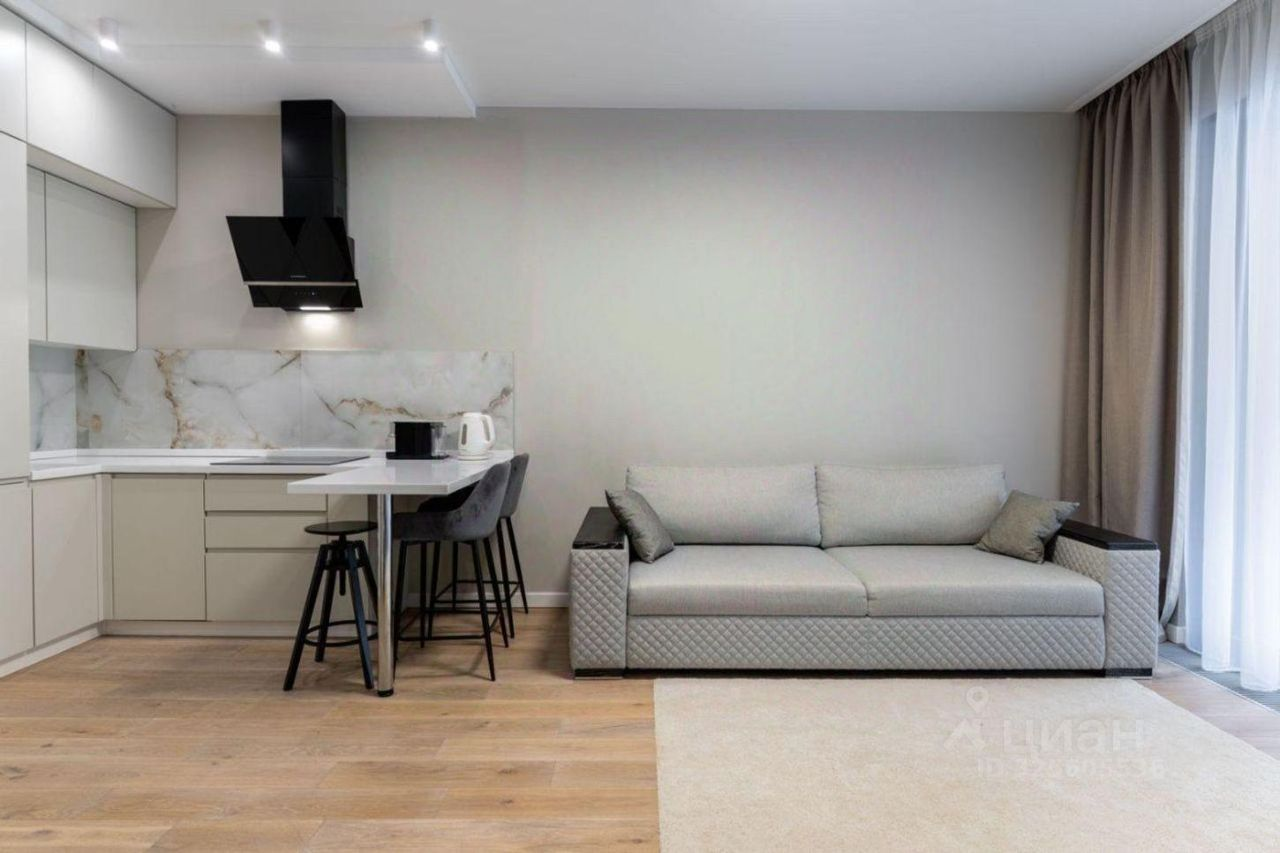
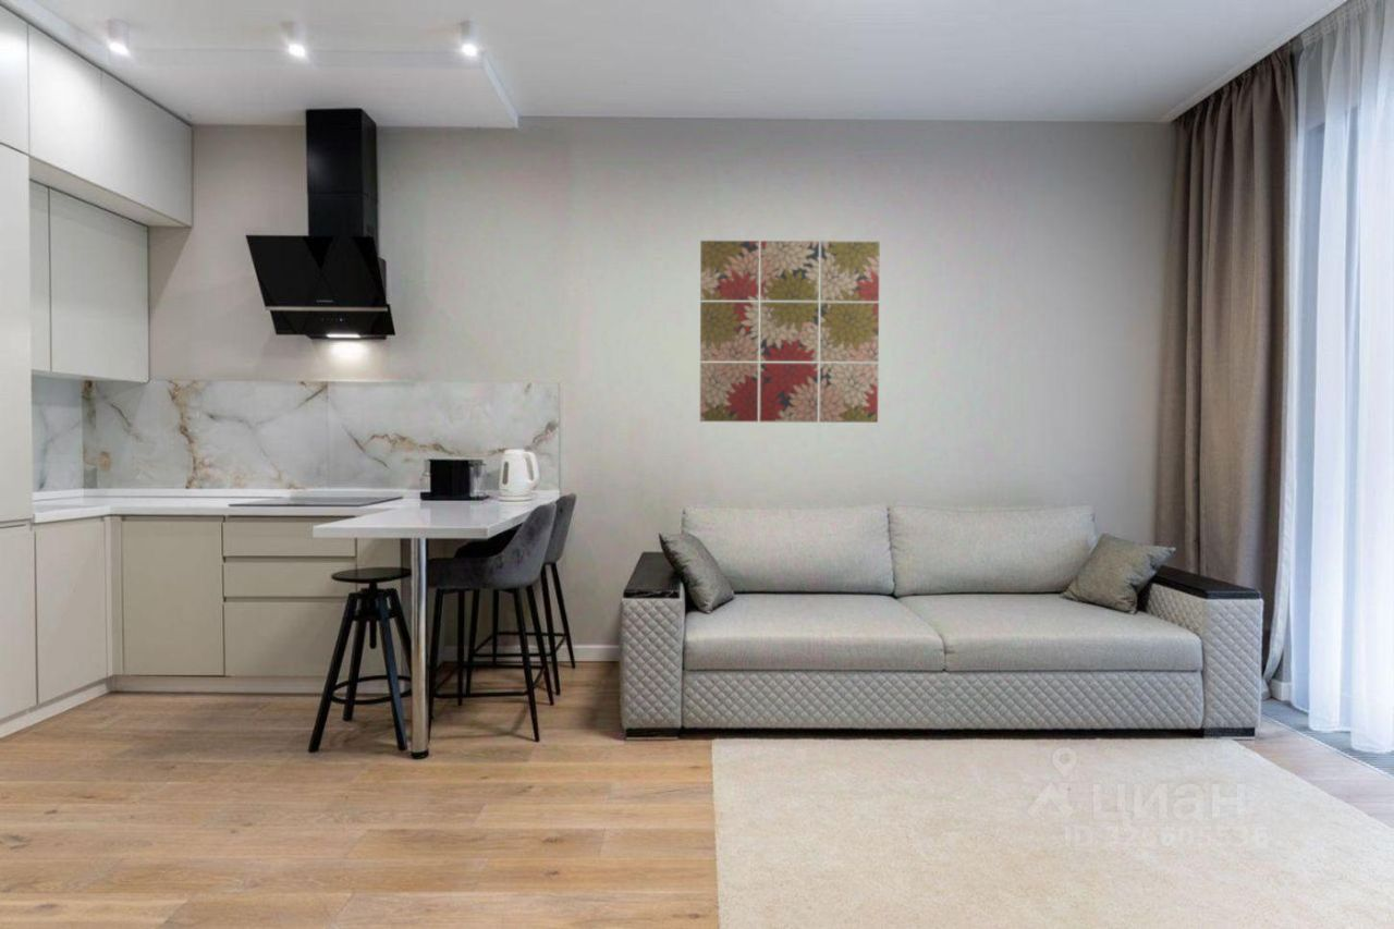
+ wall art [699,240,881,424]
